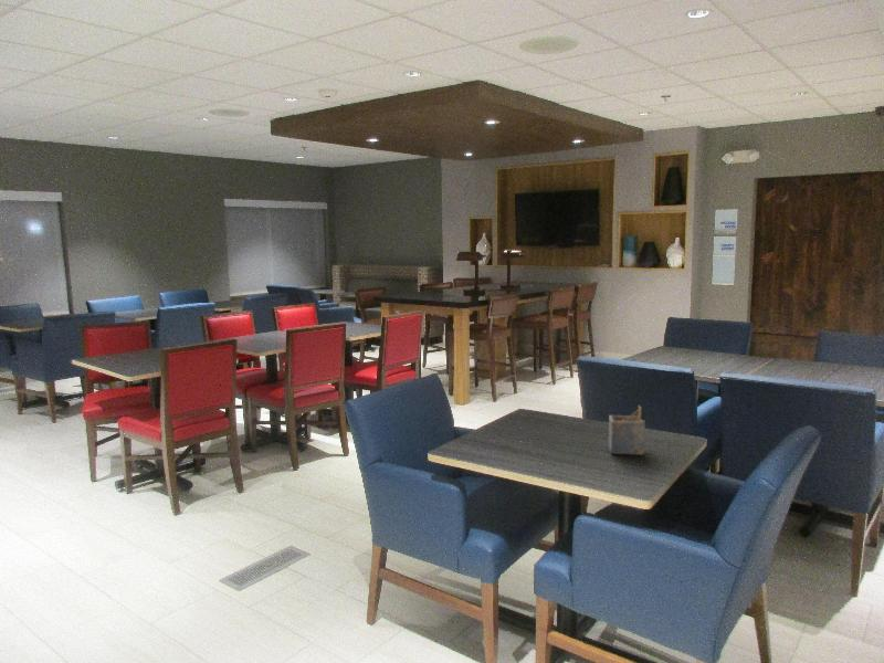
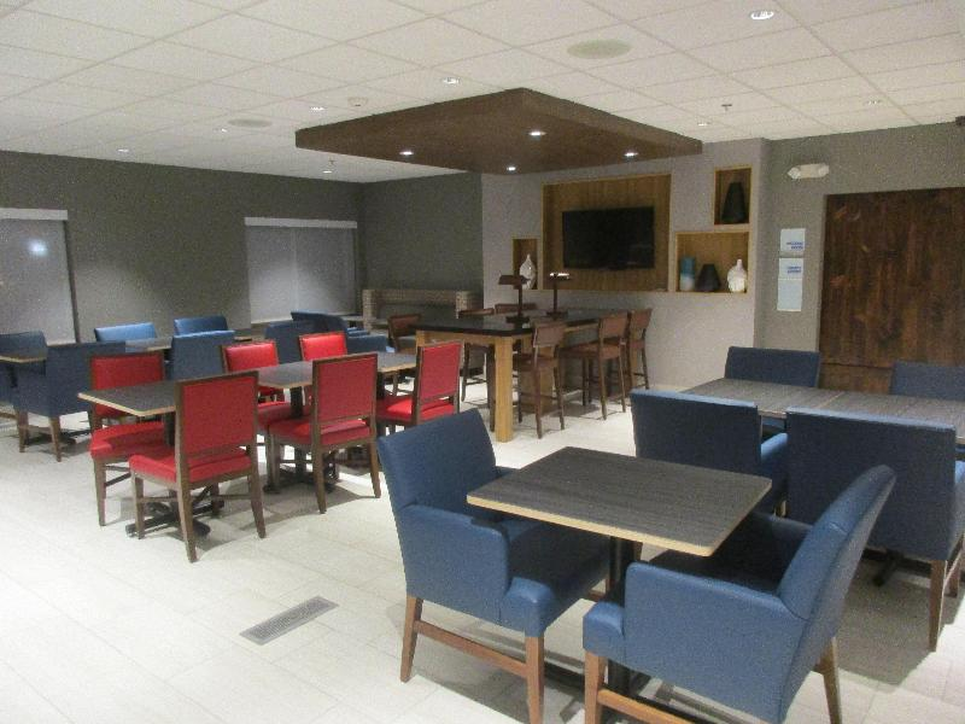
- napkin holder [608,404,646,456]
